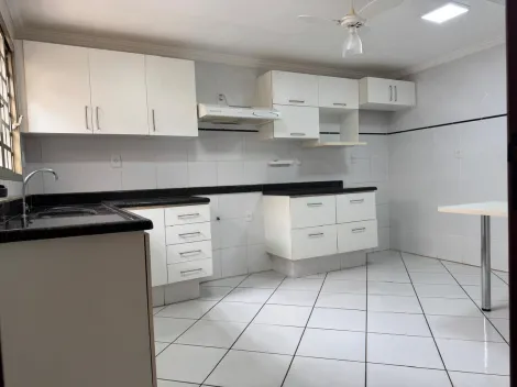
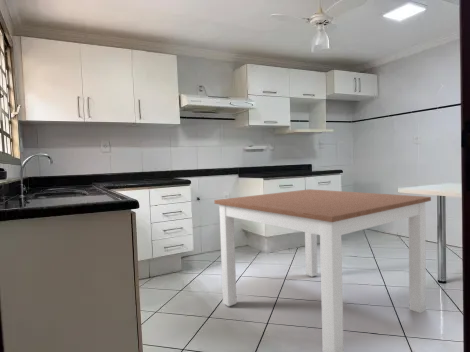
+ dining table [213,188,432,352]
